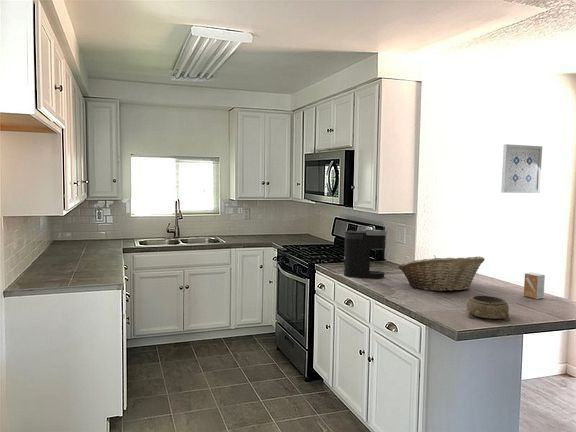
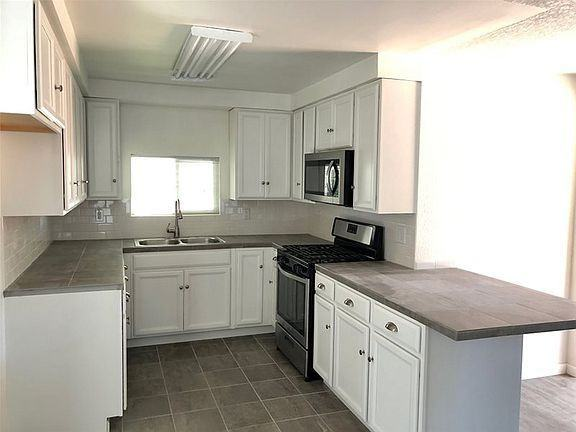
- fruit basket [398,255,486,292]
- small box [523,272,546,300]
- coffee maker [343,229,388,279]
- decorative bowl [466,295,511,322]
- wall art [500,143,543,194]
